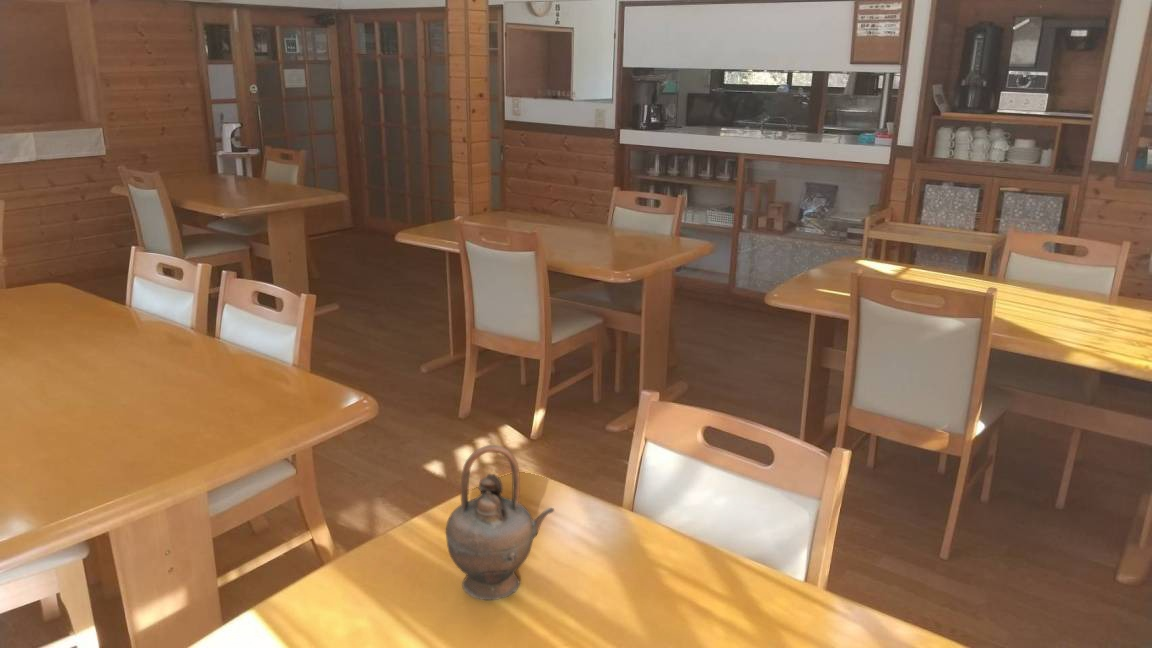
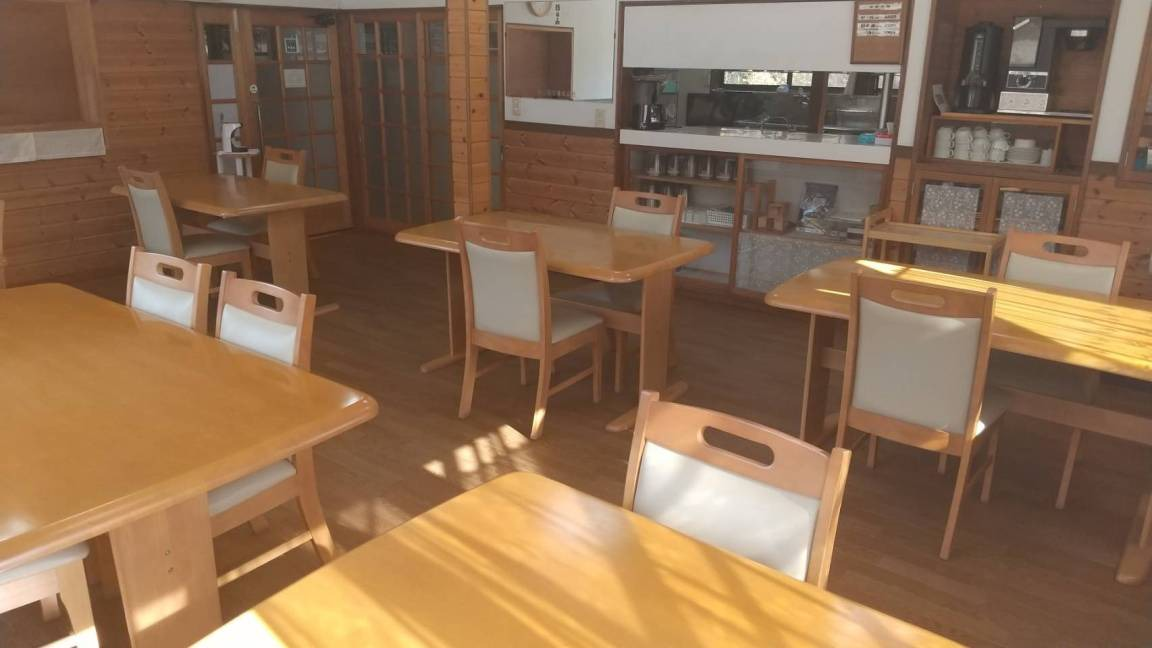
- teapot [445,444,555,601]
